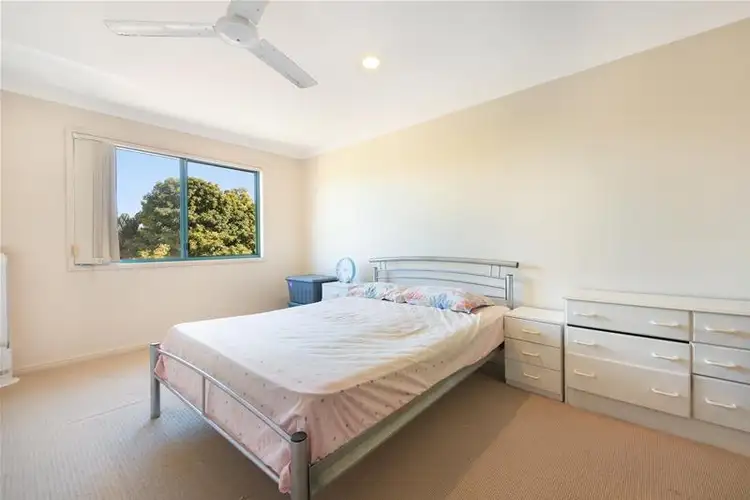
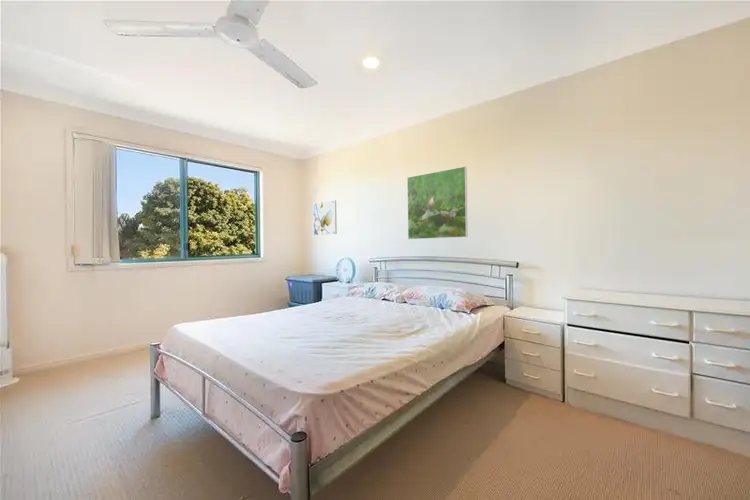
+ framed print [406,165,469,240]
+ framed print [312,199,338,236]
